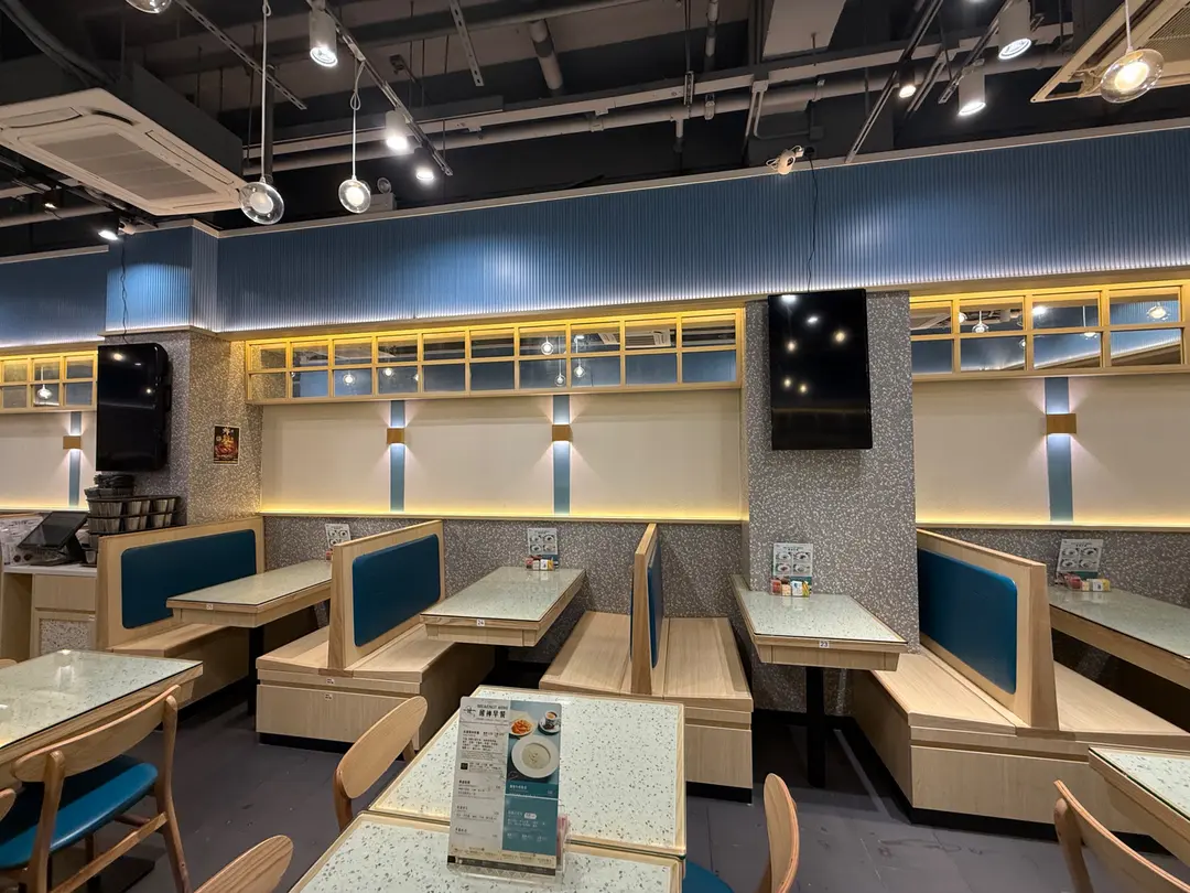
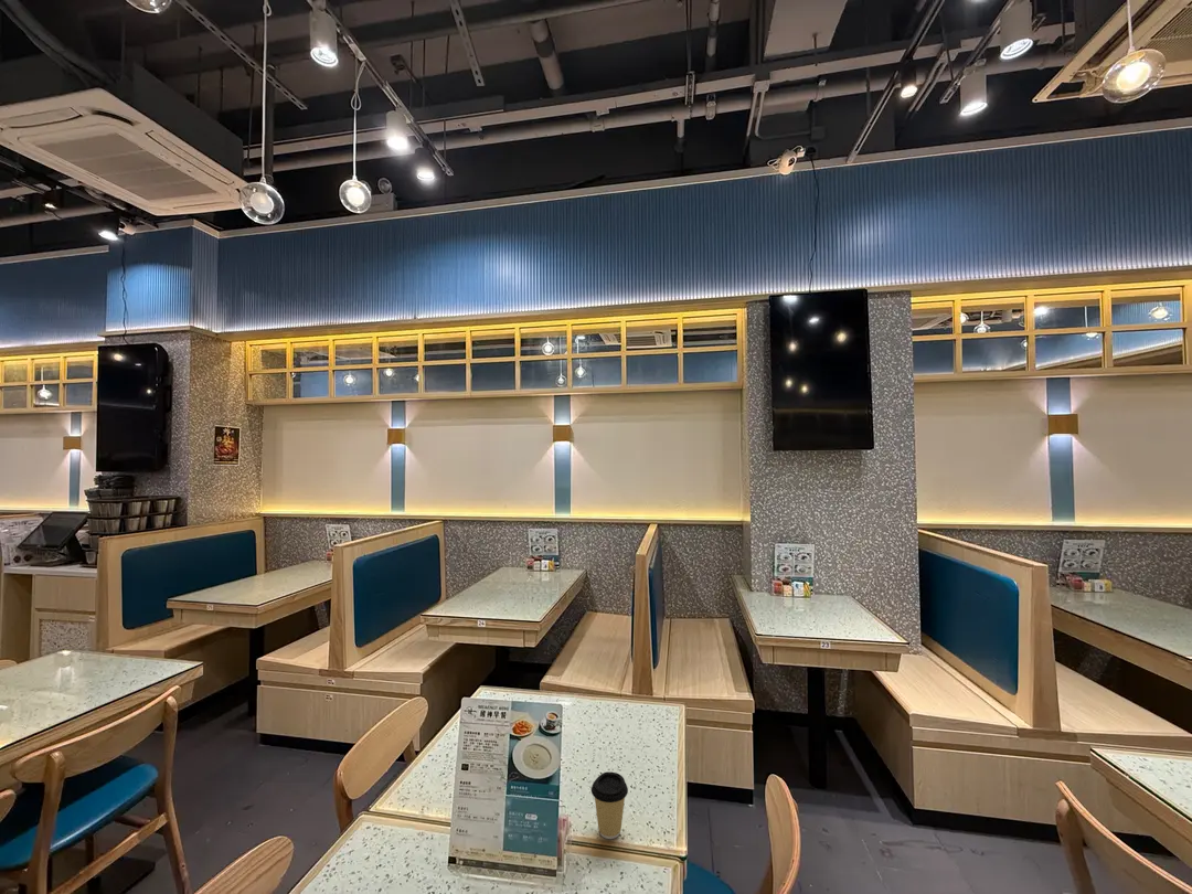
+ coffee cup [590,770,629,840]
